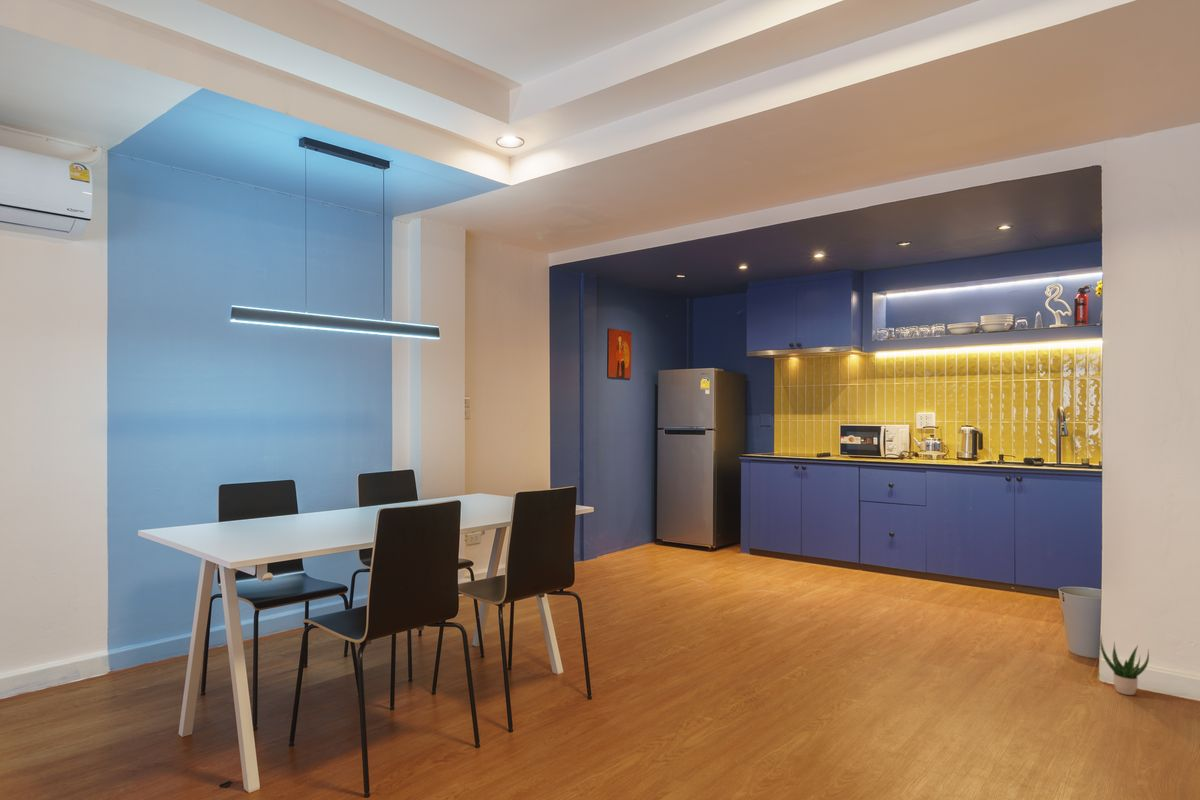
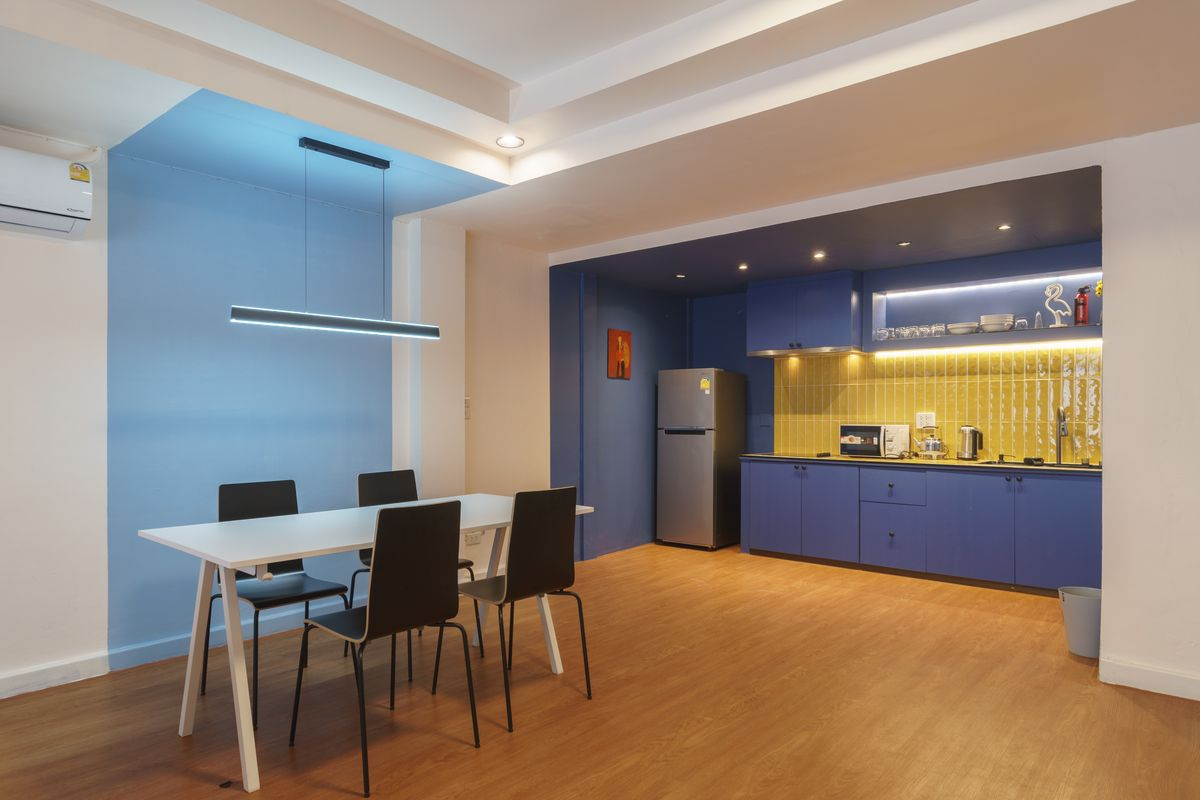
- potted plant [1100,633,1150,696]
